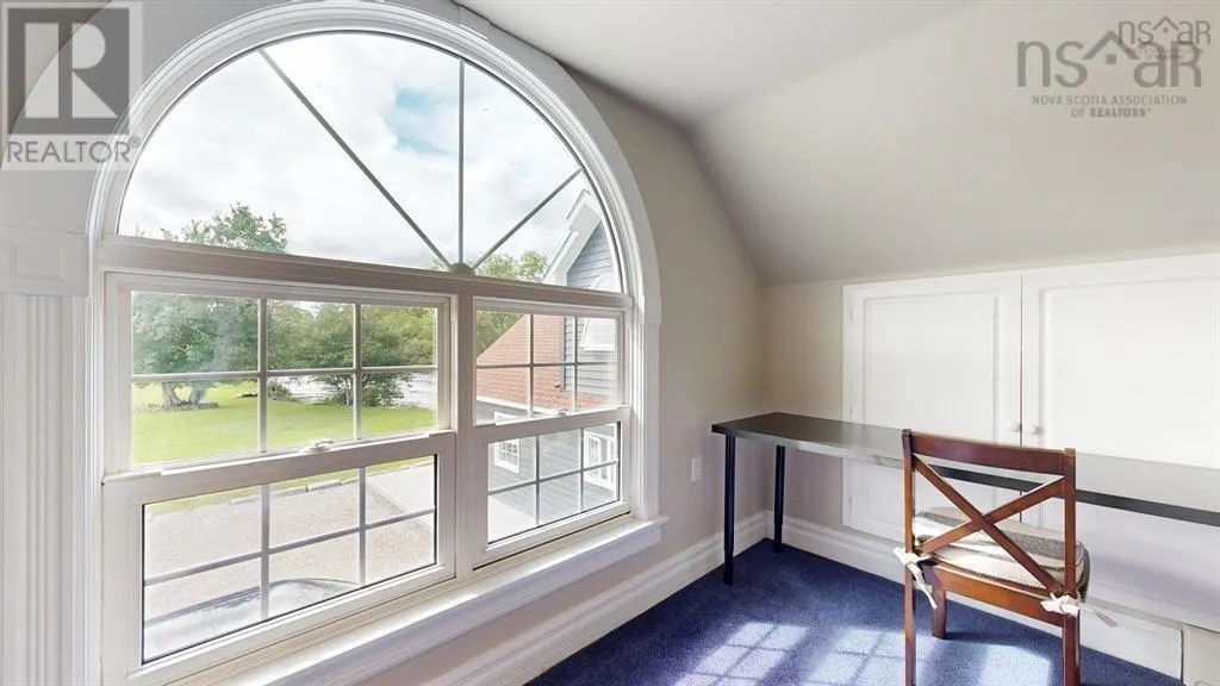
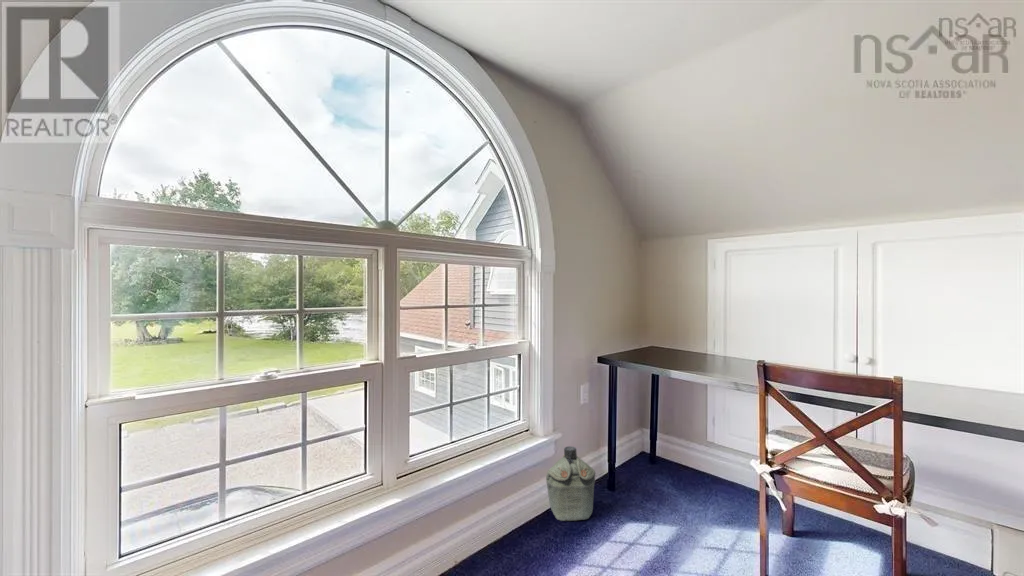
+ military canteen [545,445,597,522]
